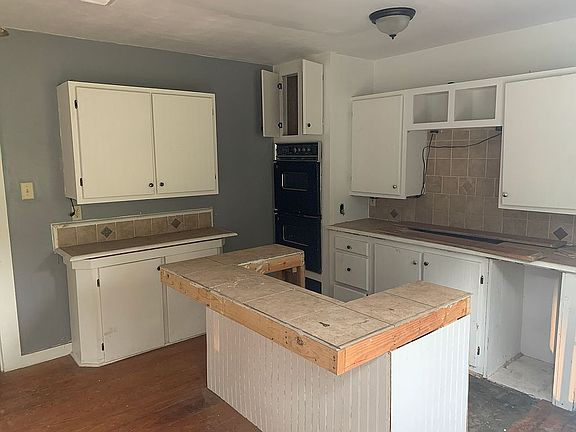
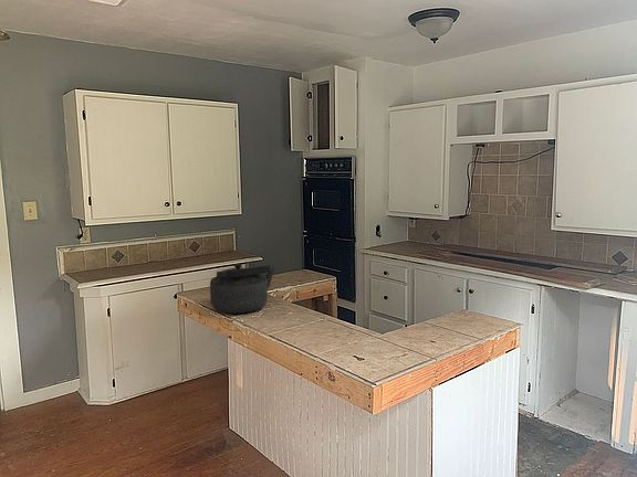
+ kettle [209,263,278,315]
